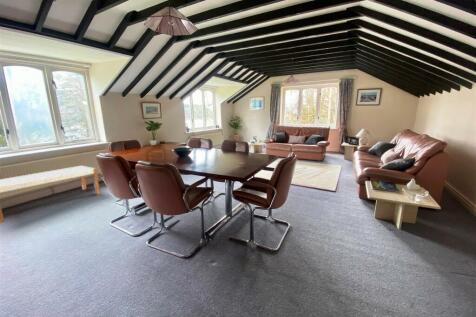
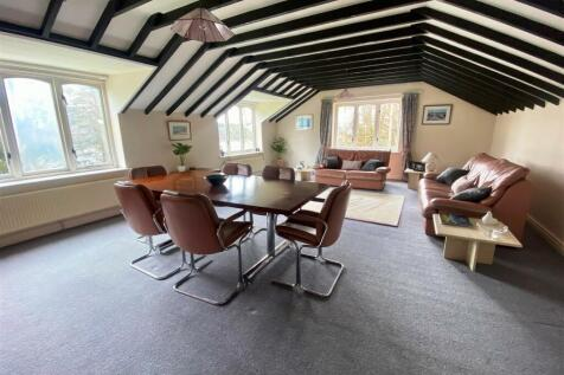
- bench [0,165,101,224]
